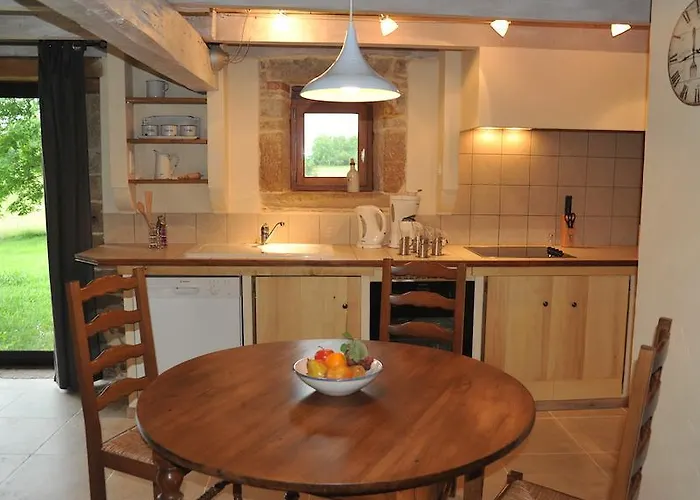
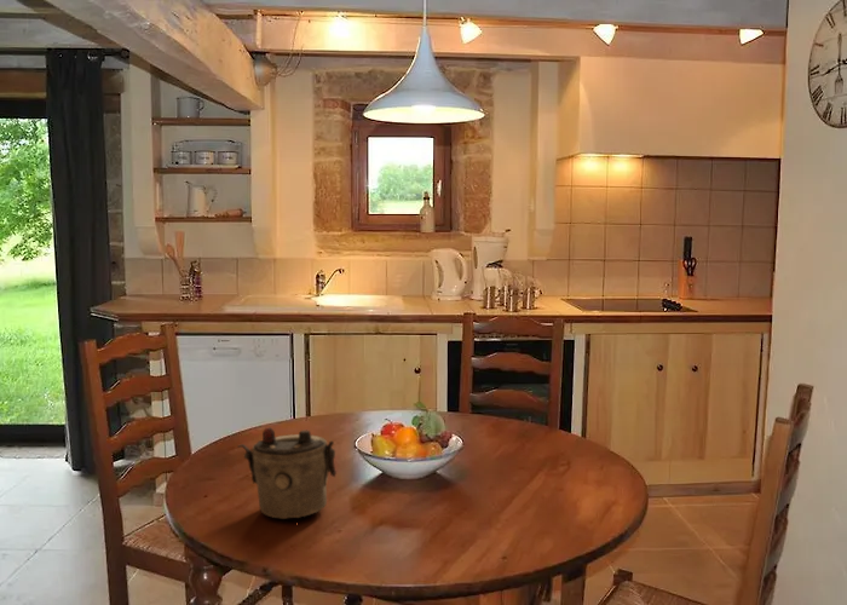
+ teapot [236,426,338,520]
